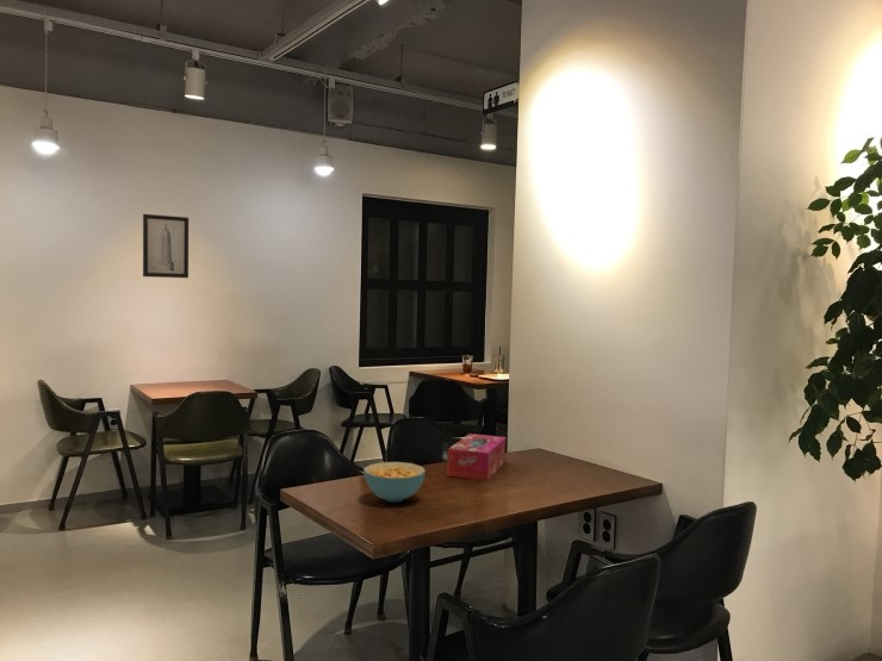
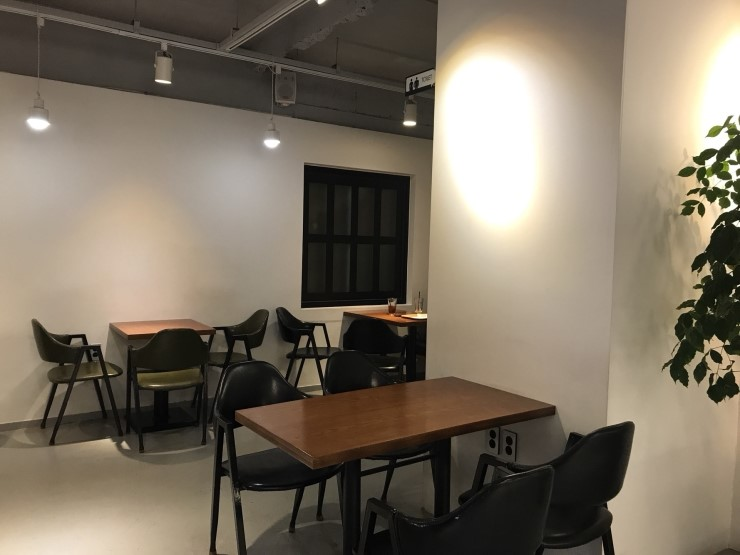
- cereal bowl [362,461,427,504]
- tissue box [446,432,507,481]
- wall art [142,213,190,279]
